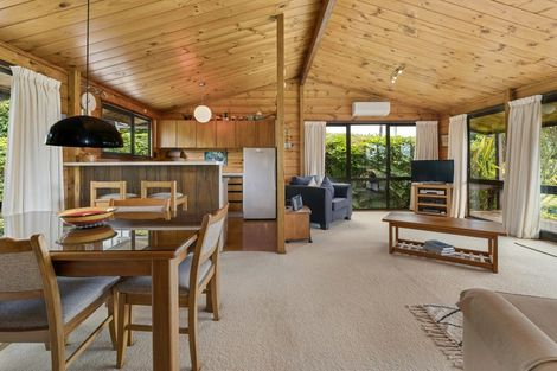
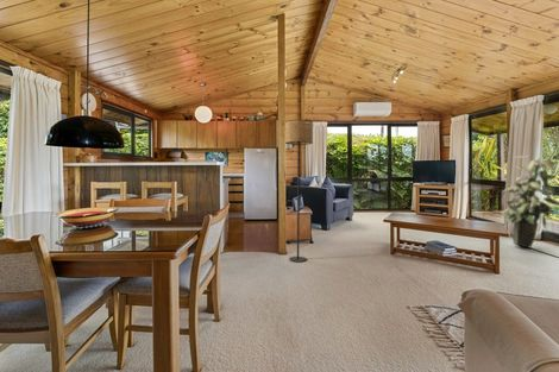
+ floor lamp [284,119,314,263]
+ indoor plant [500,155,559,250]
